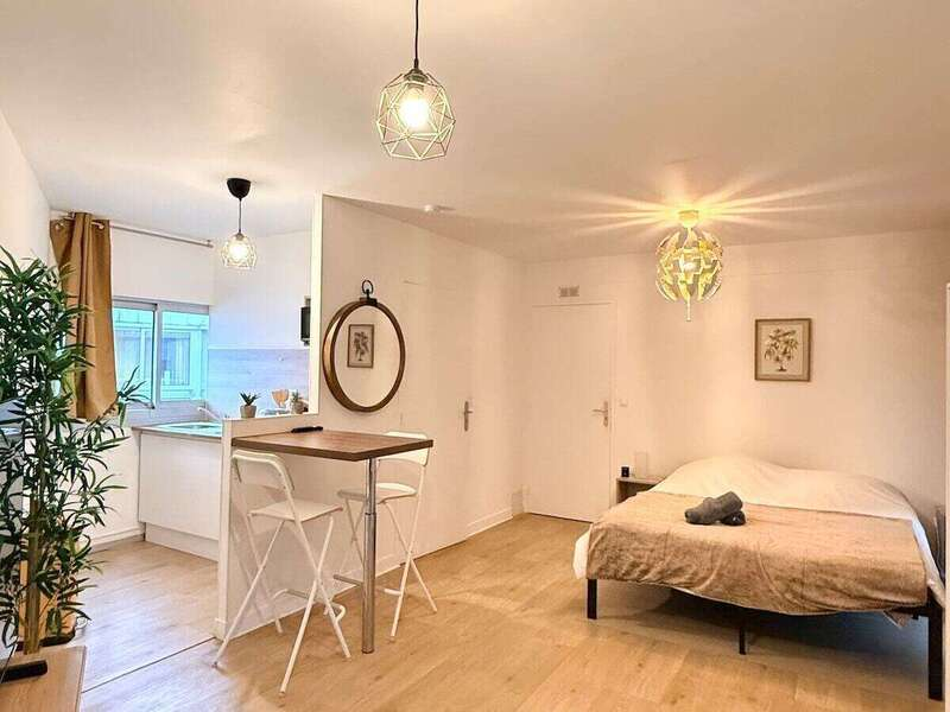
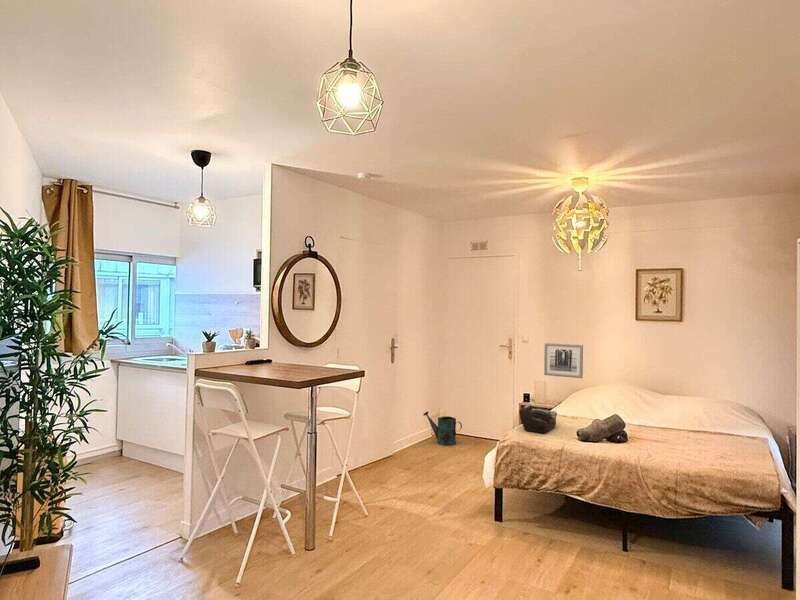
+ watering can [422,411,463,446]
+ tote bag [518,403,558,434]
+ wall art [543,342,584,379]
